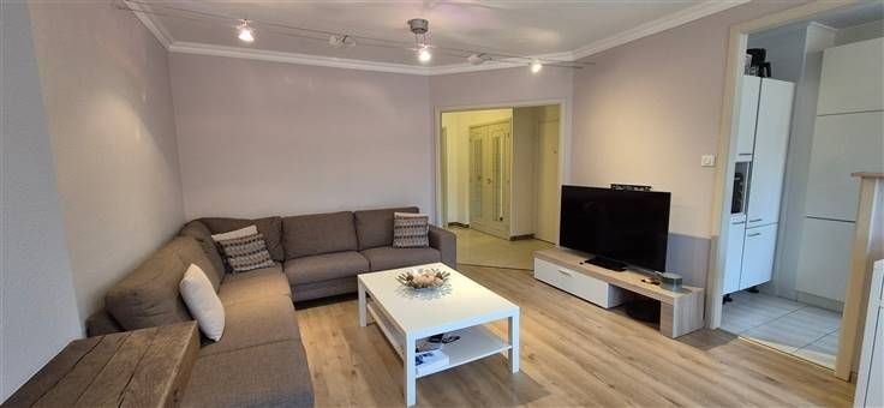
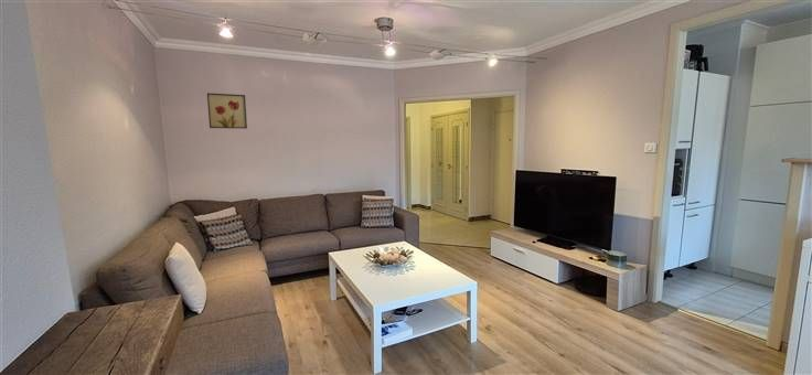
+ wall art [206,92,248,129]
